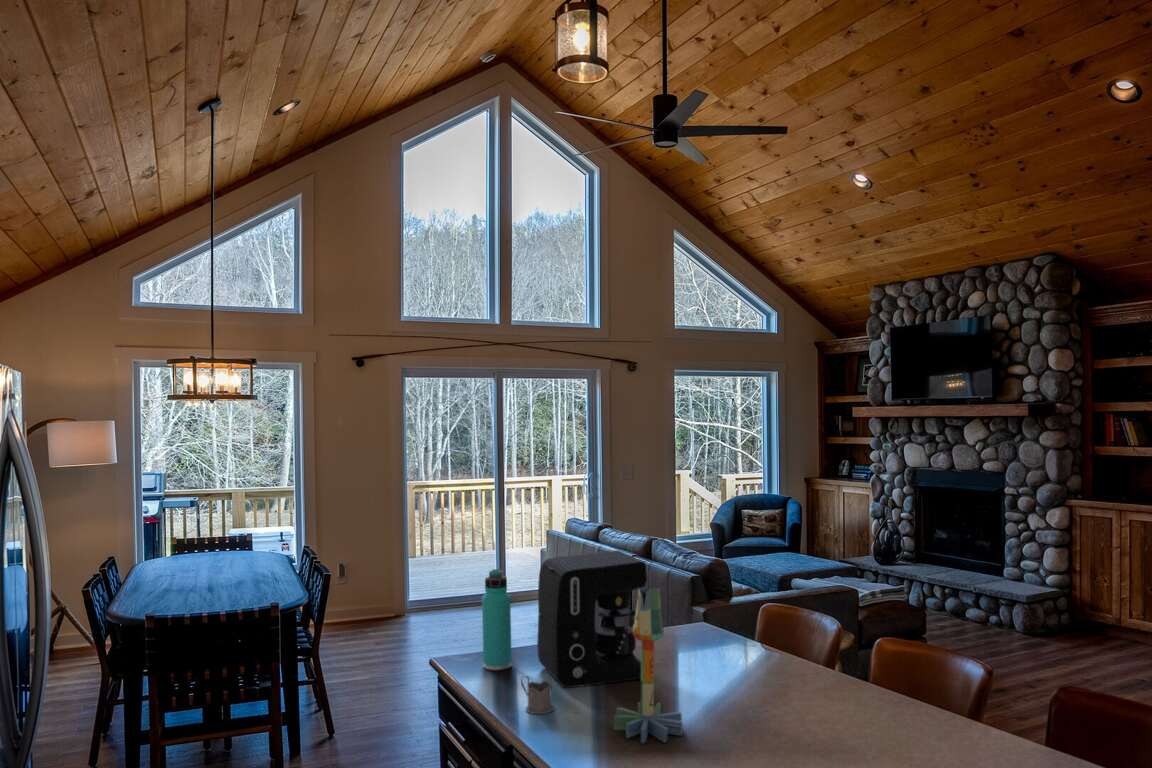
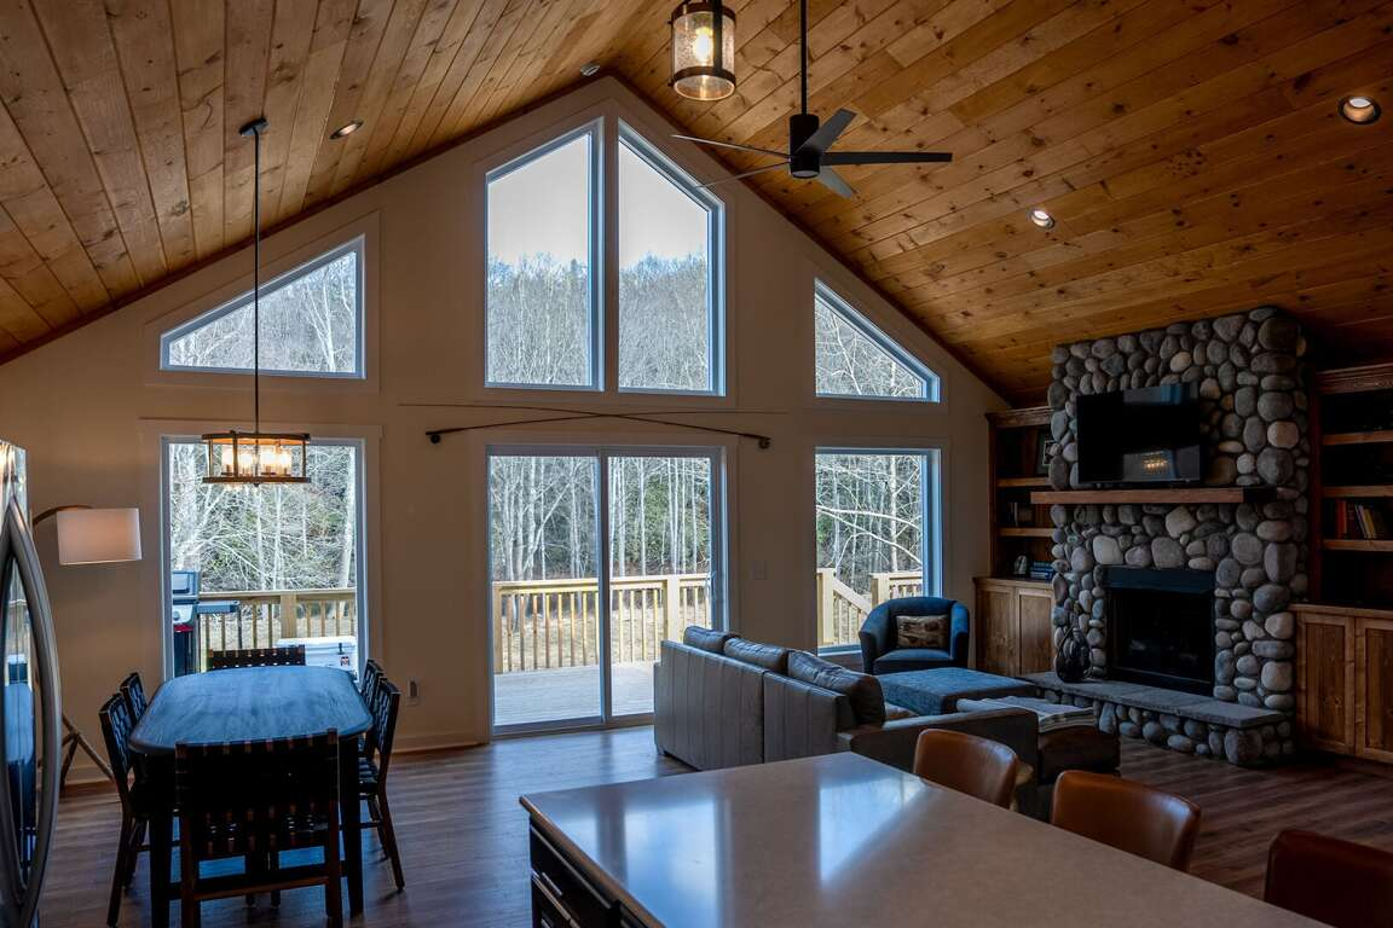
- tea glass holder [520,675,555,715]
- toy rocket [613,587,684,744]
- coffee maker [536,550,648,689]
- thermos bottle [481,568,513,671]
